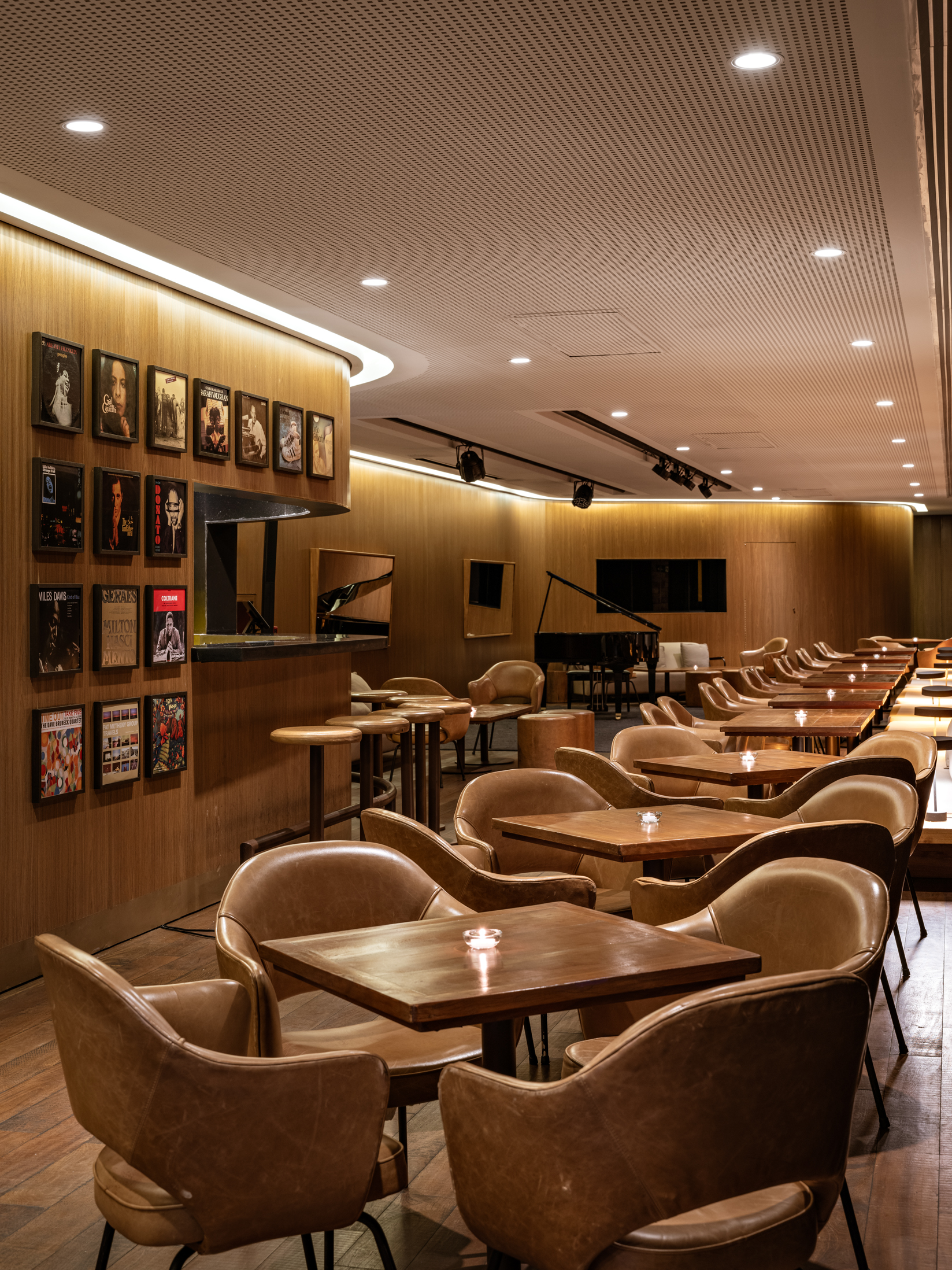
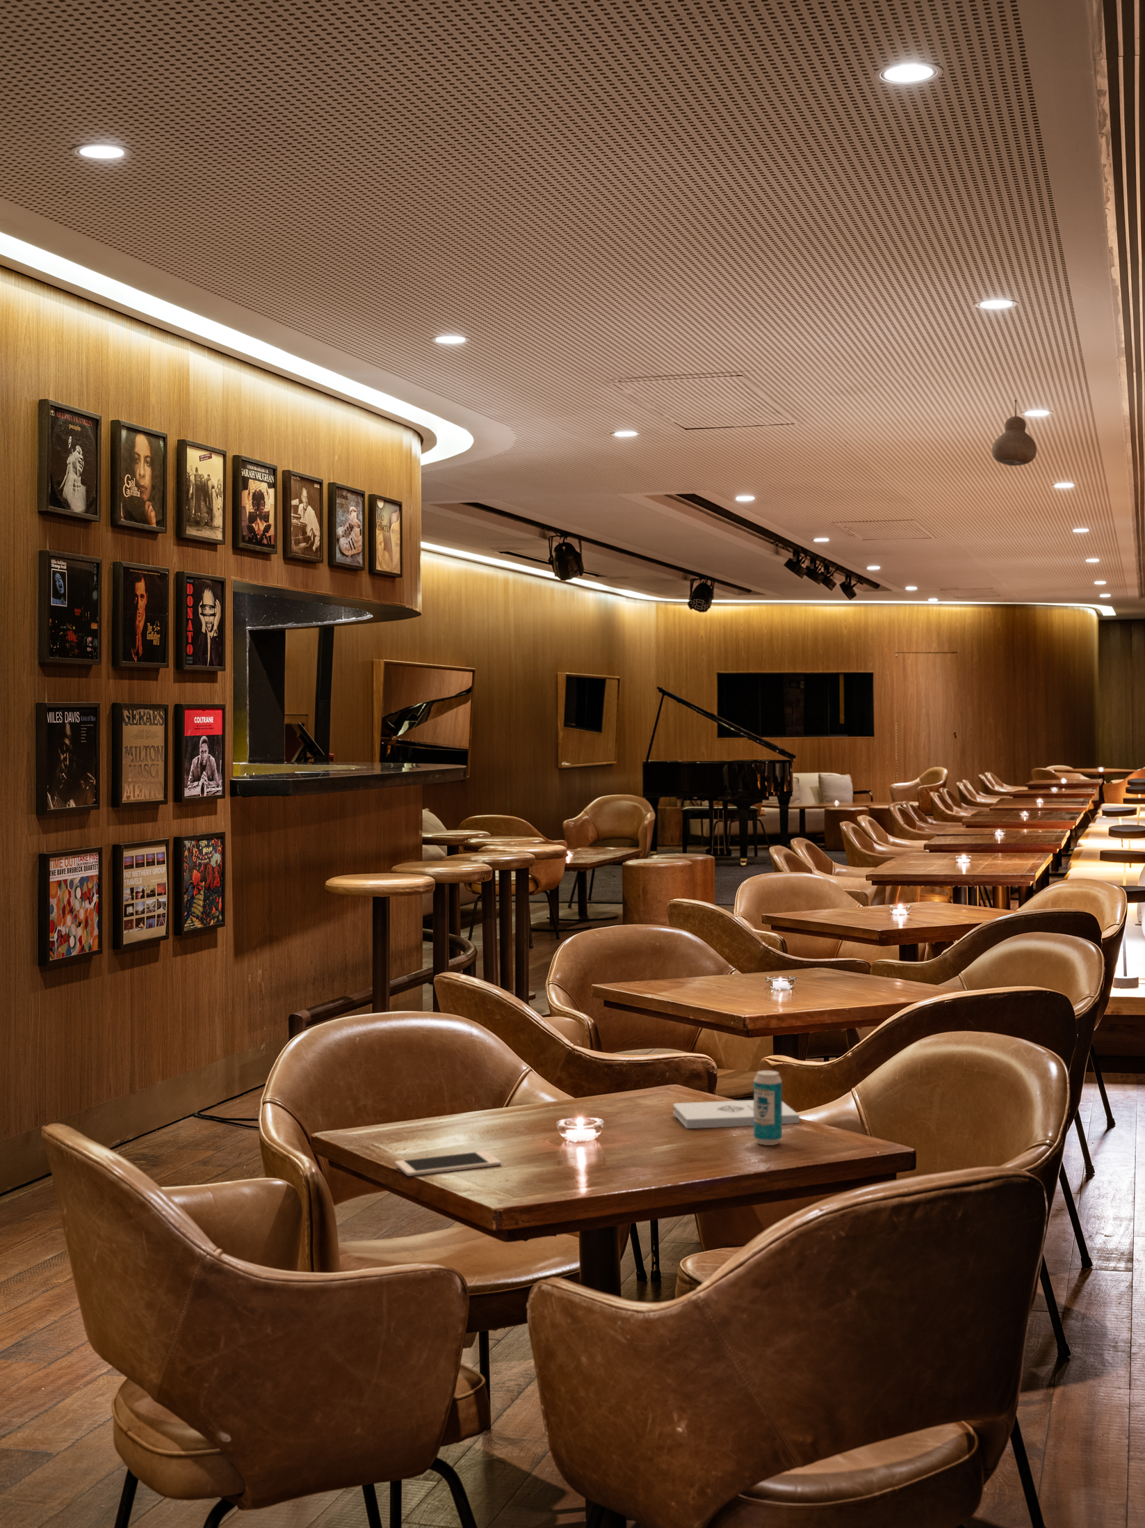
+ pendant light [991,398,1037,467]
+ notepad [672,1100,800,1130]
+ beverage can [753,1070,783,1147]
+ cell phone [394,1150,502,1177]
